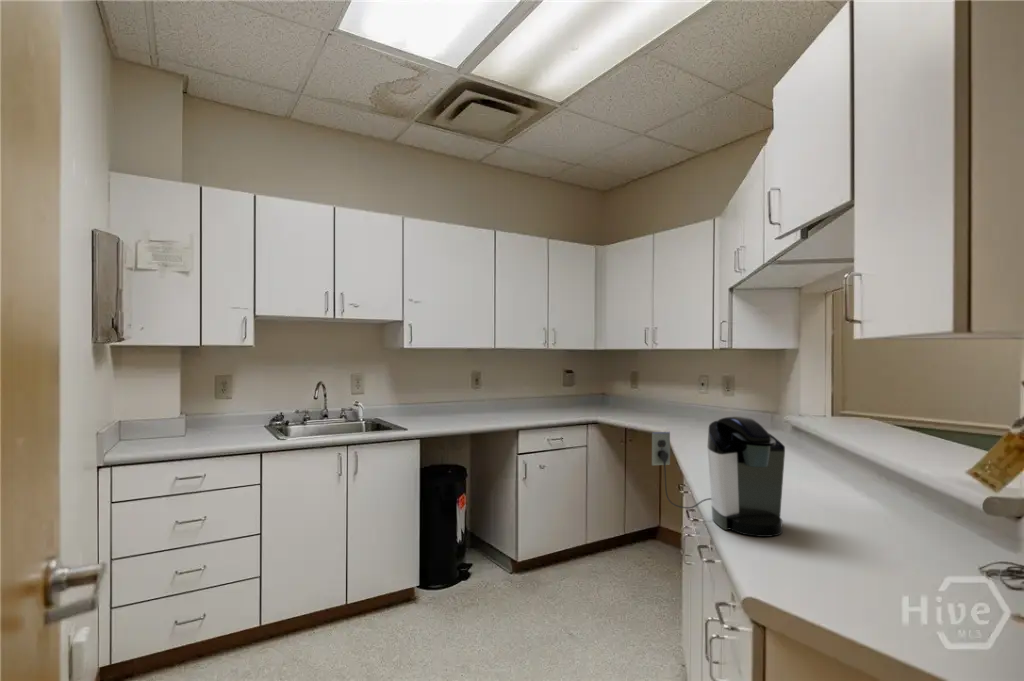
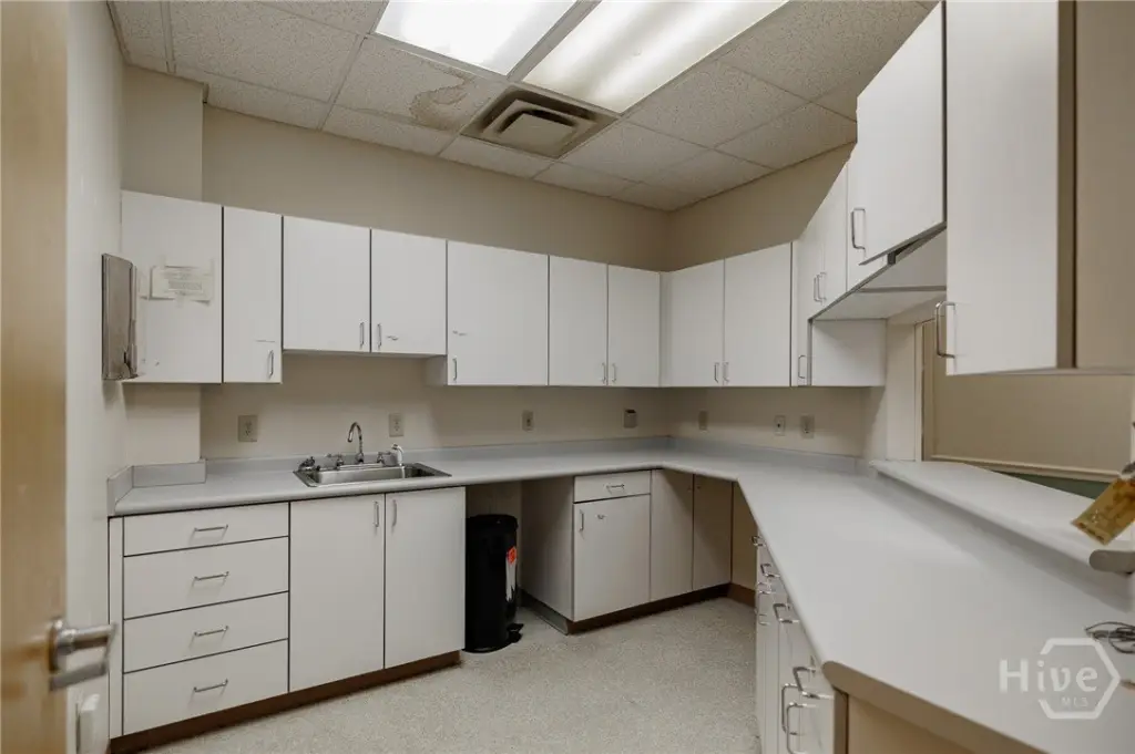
- coffee maker [651,415,786,538]
